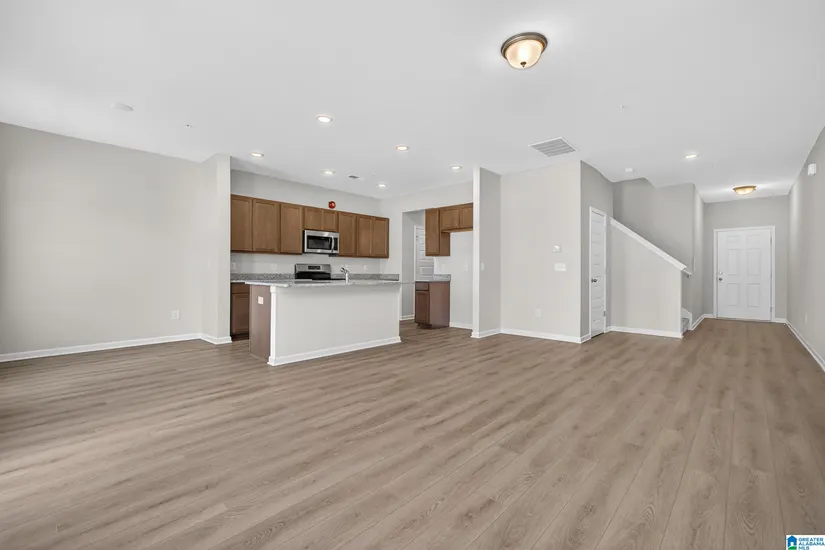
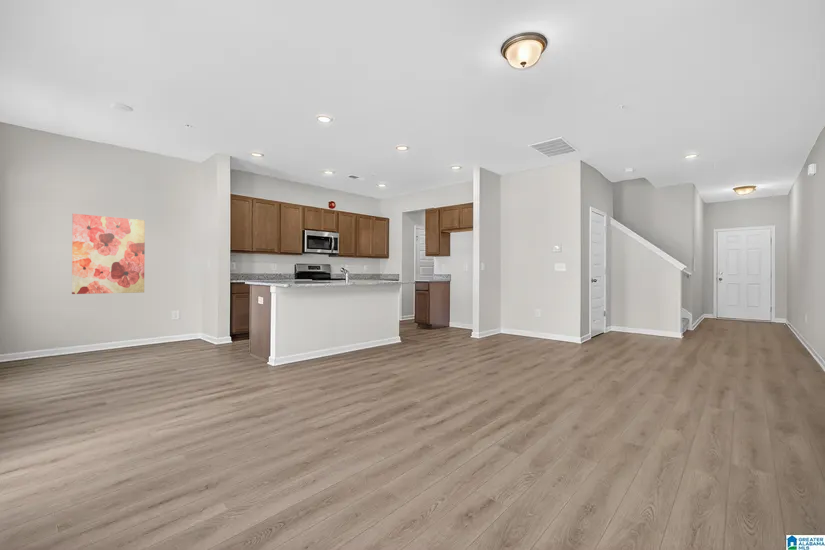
+ wall art [71,213,146,295]
